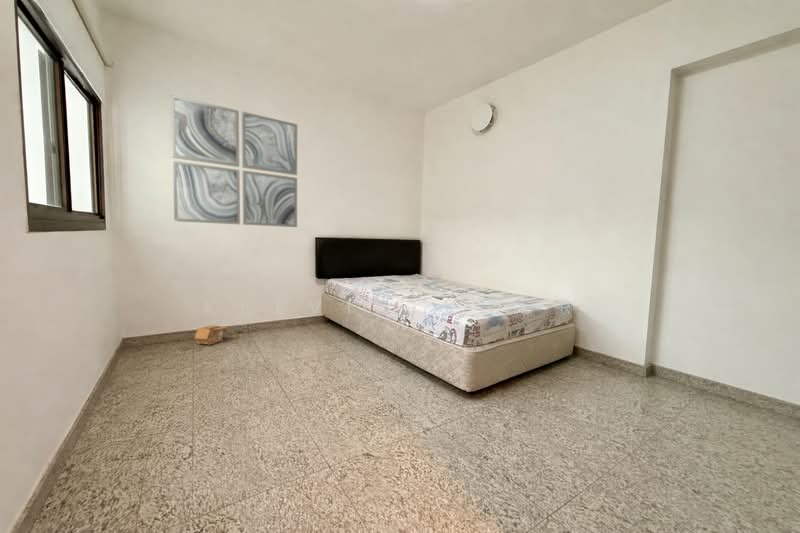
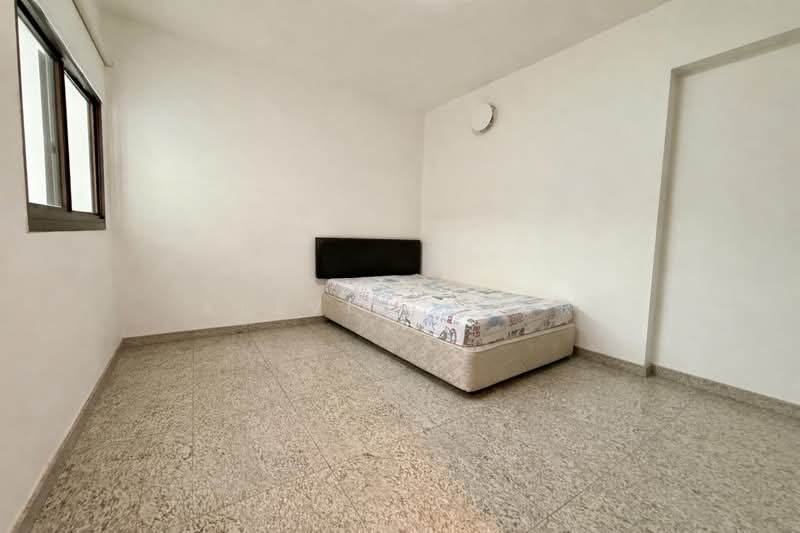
- carton [194,324,230,345]
- wall art [170,94,298,228]
